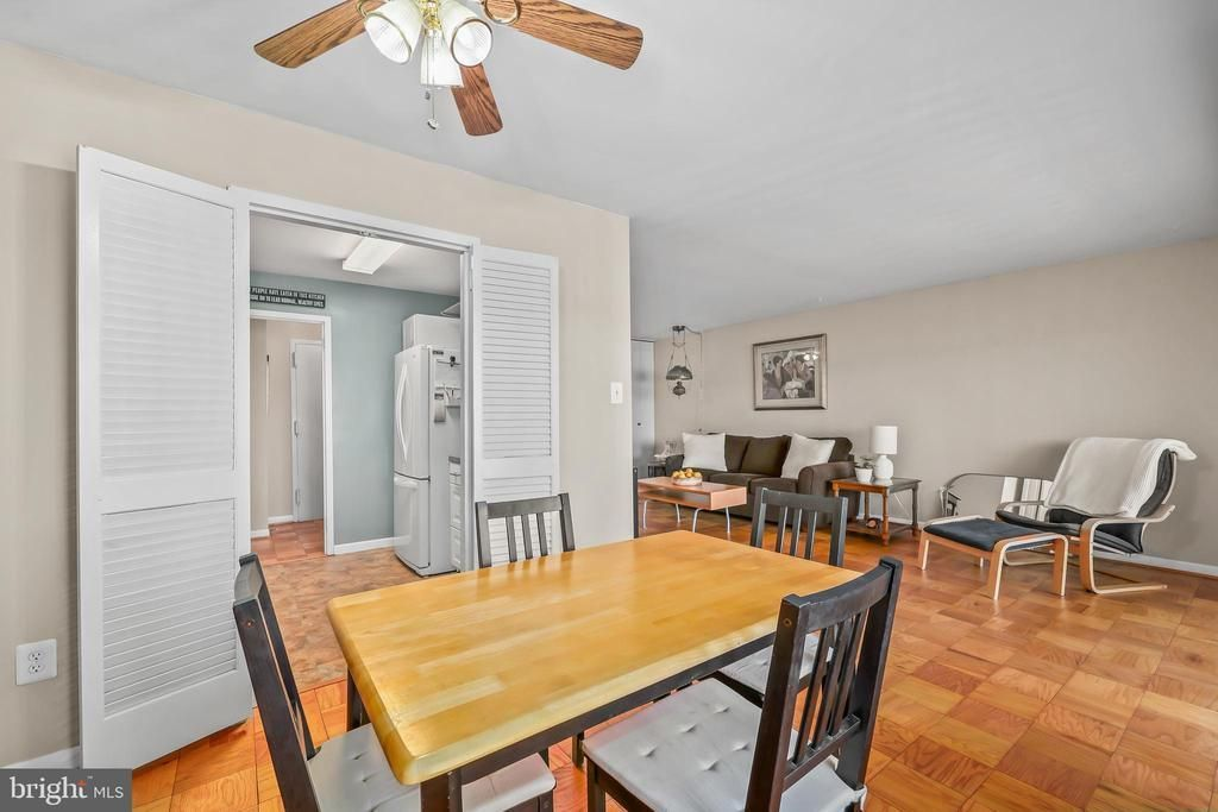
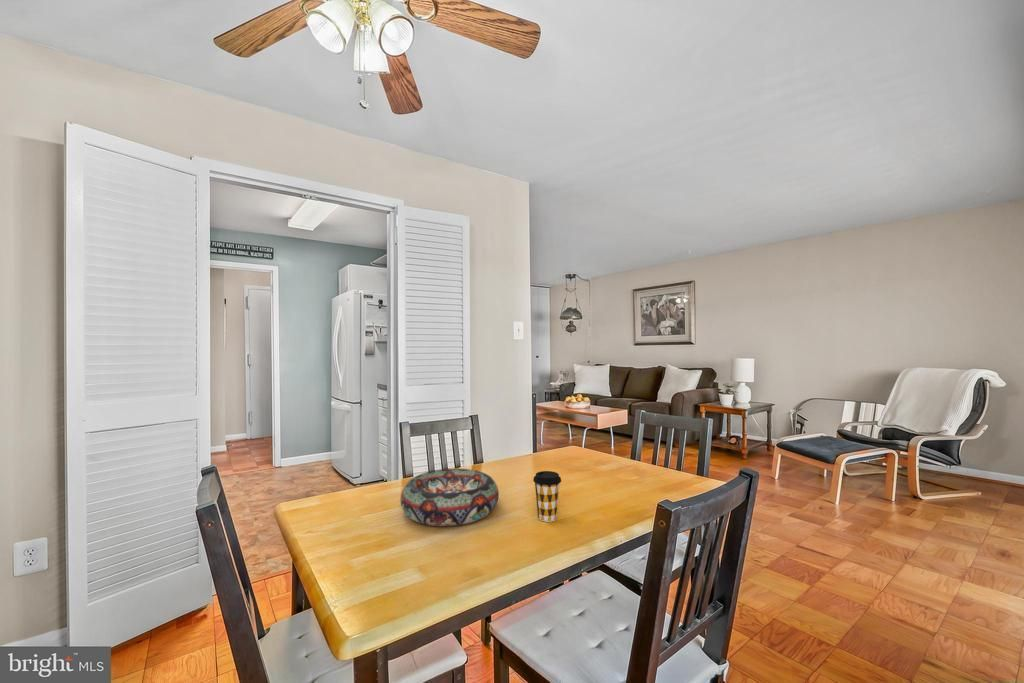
+ decorative bowl [399,468,500,527]
+ coffee cup [532,470,562,523]
